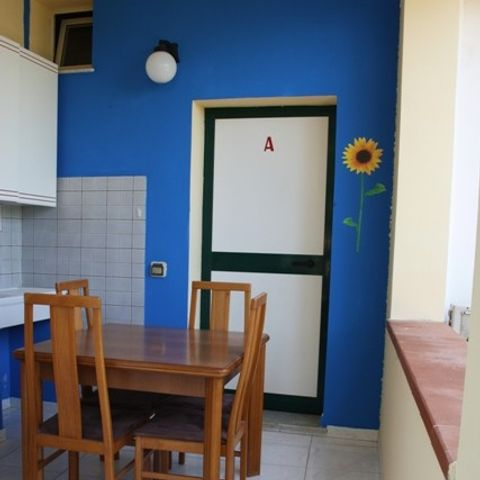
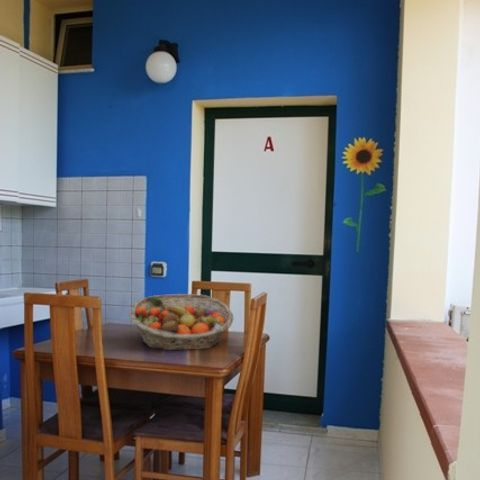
+ fruit basket [129,293,235,351]
